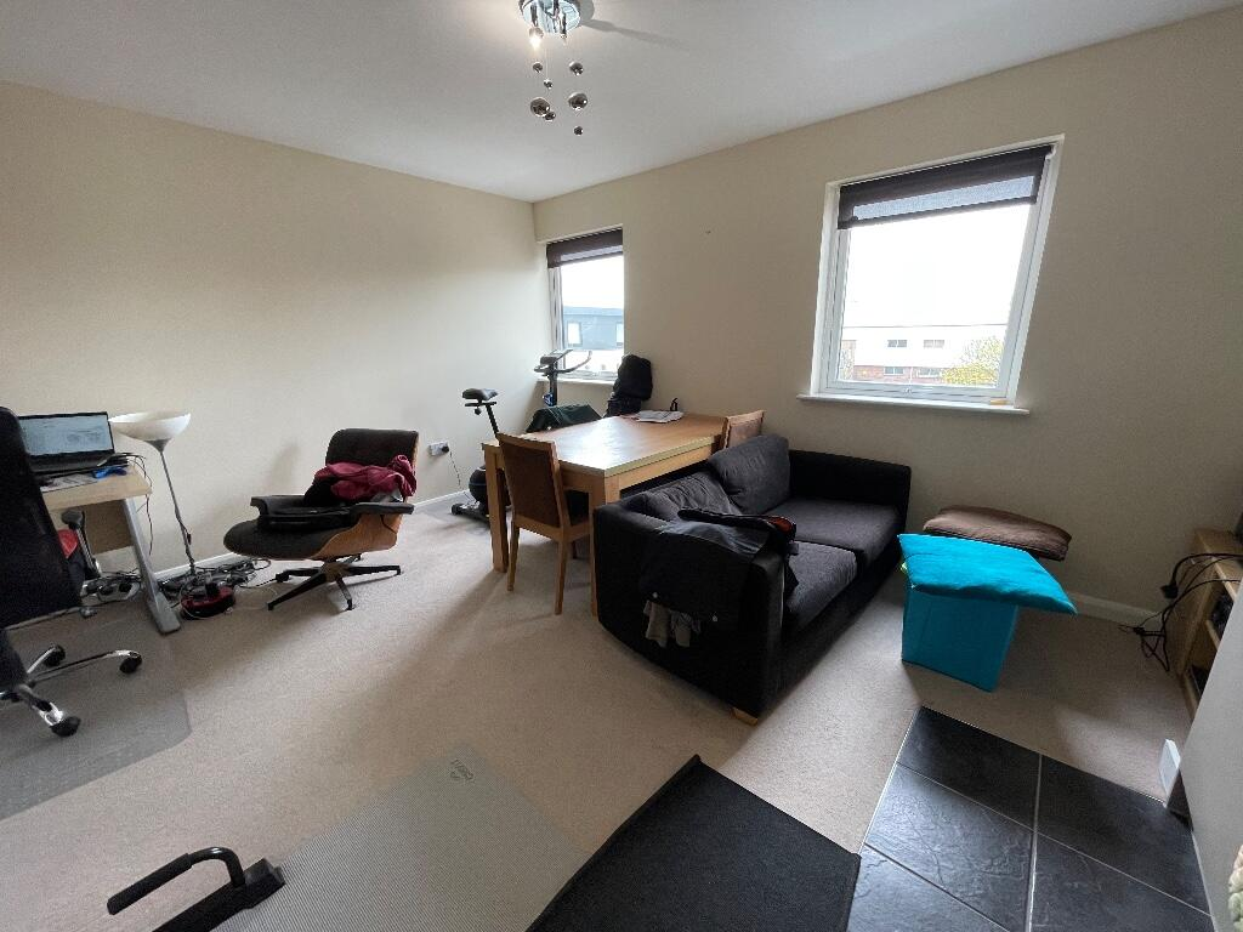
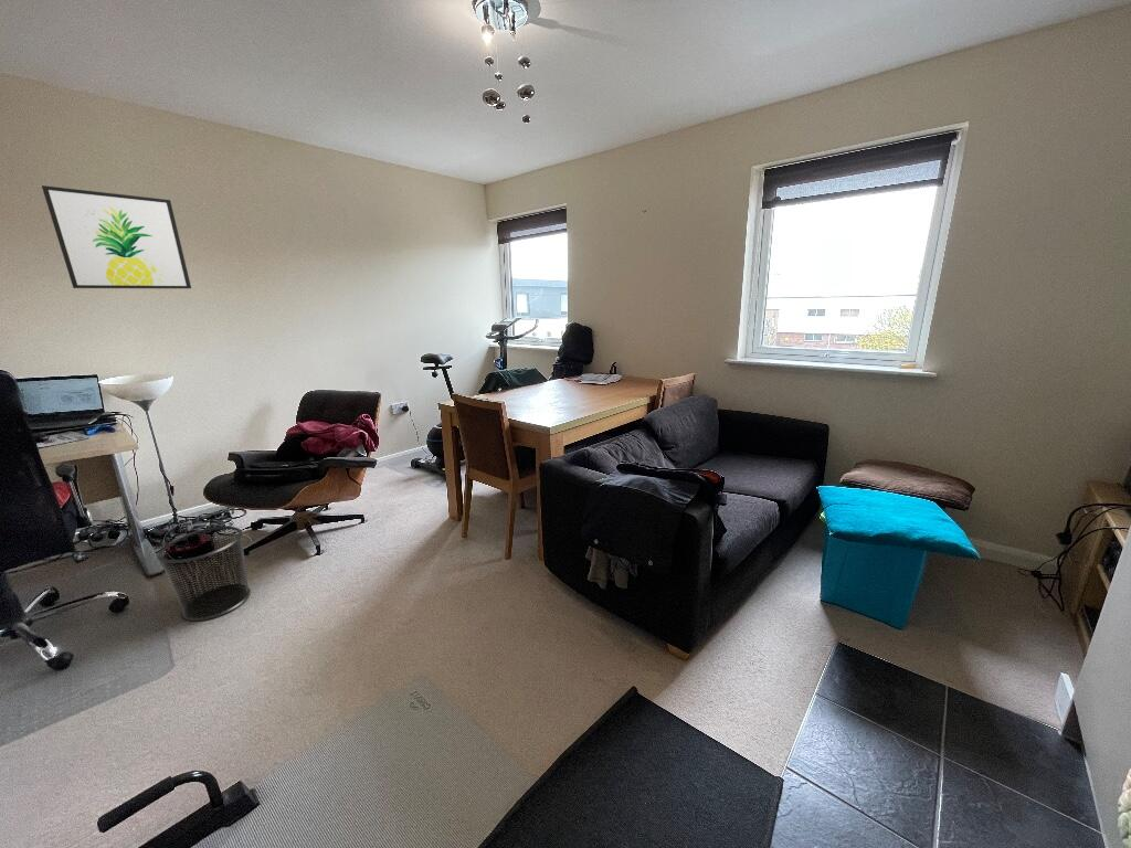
+ wall art [41,184,192,289]
+ waste bin [156,526,252,622]
